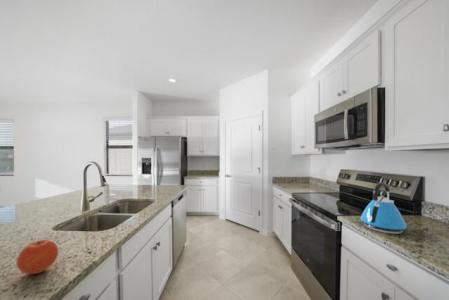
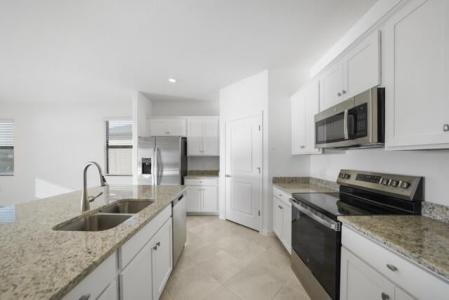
- fruit [16,239,59,275]
- kettle [359,182,408,235]
